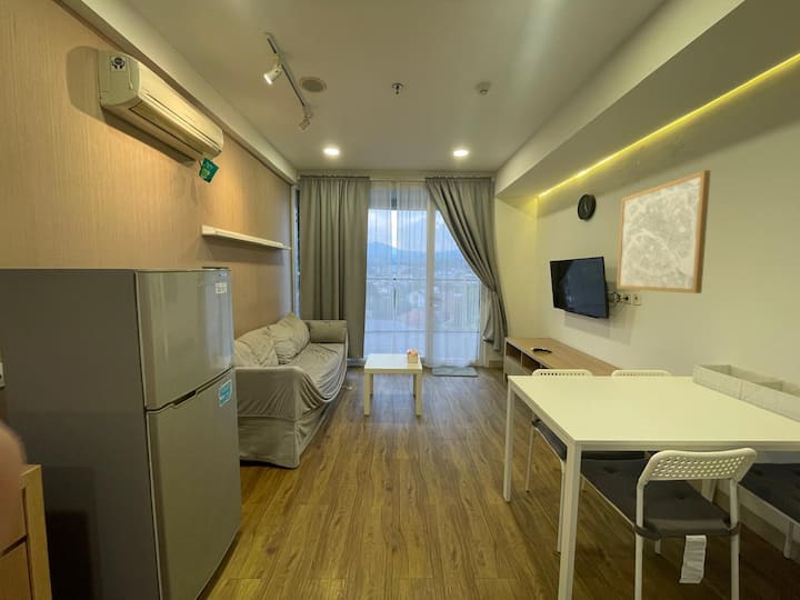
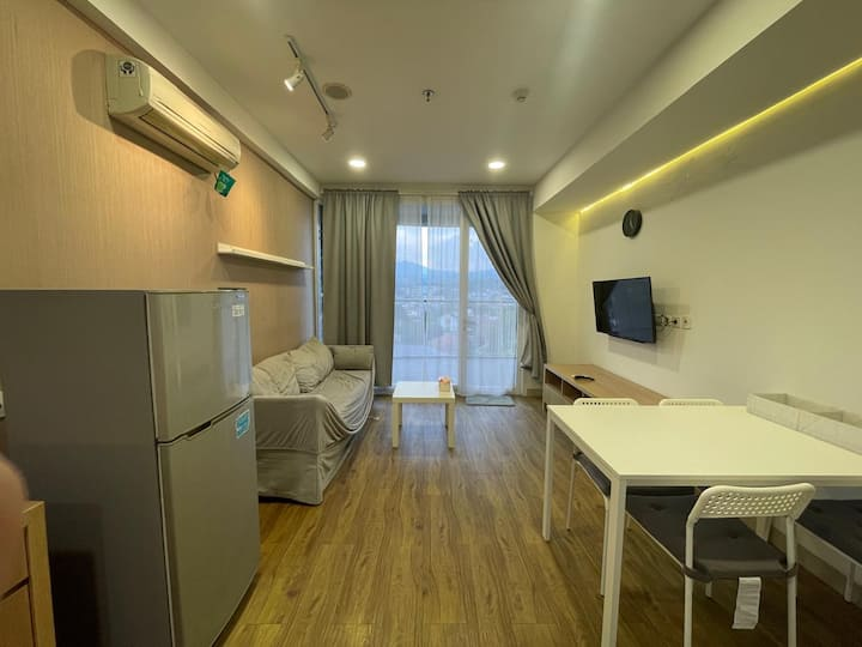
- wall art [616,169,711,294]
